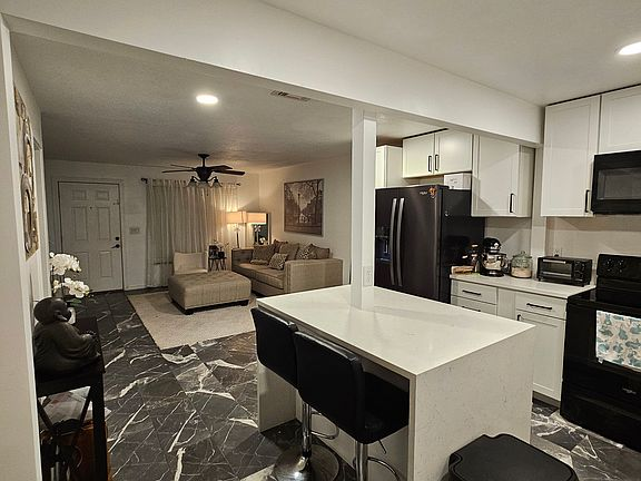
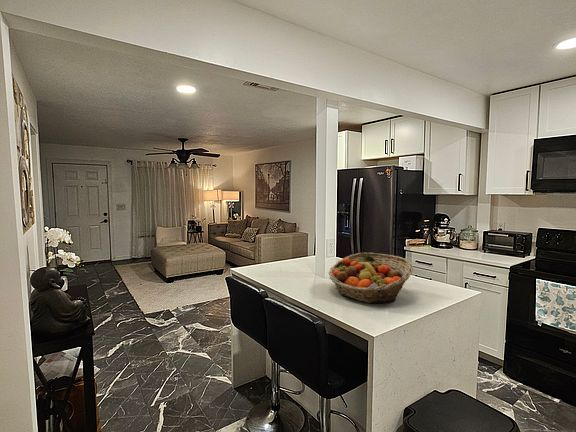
+ fruit basket [328,252,414,304]
